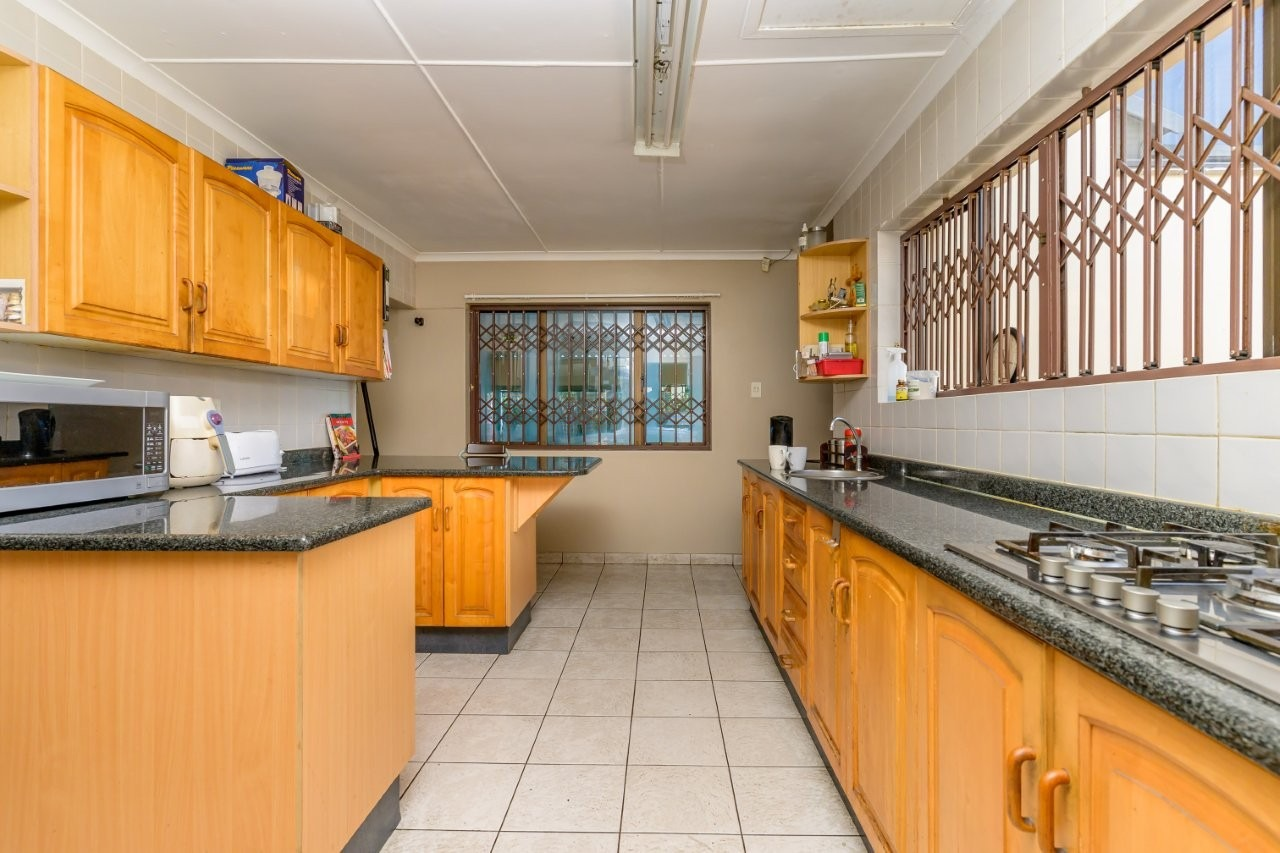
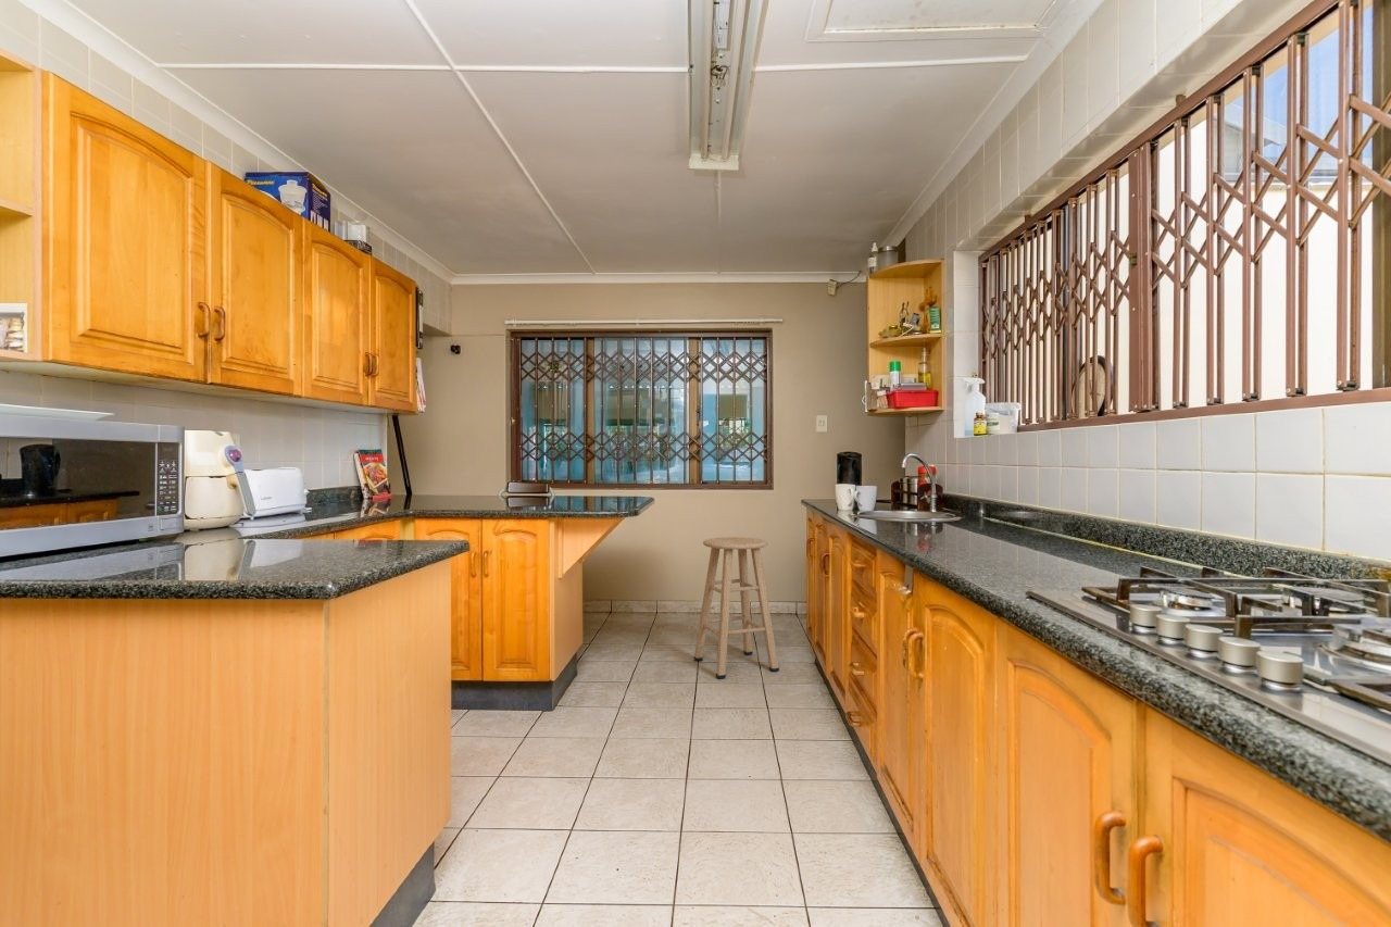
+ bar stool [692,536,780,679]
